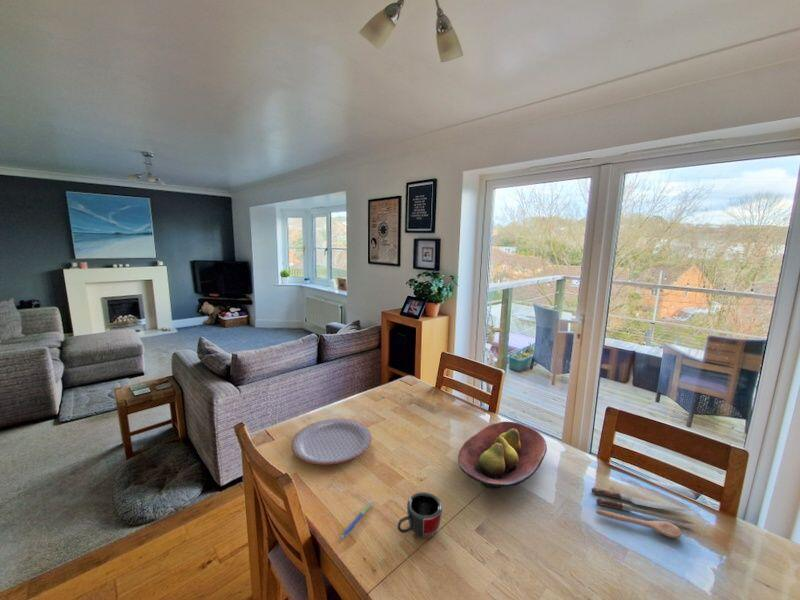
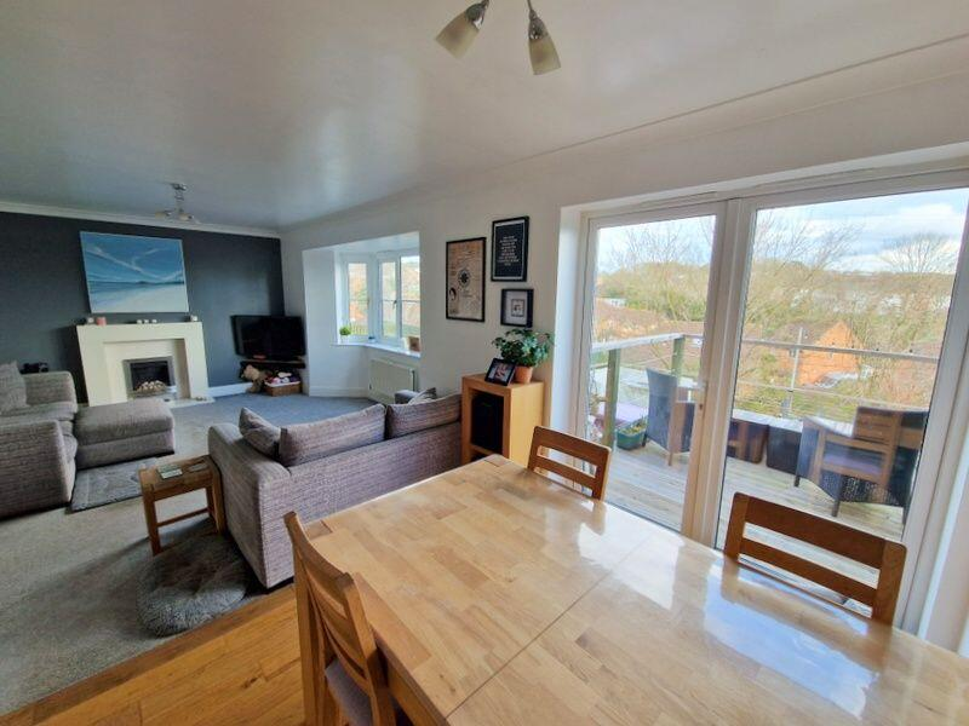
- pen [339,501,373,541]
- spoon [590,486,695,539]
- mug [397,491,443,539]
- plate [291,418,372,466]
- fruit bowl [457,420,548,490]
